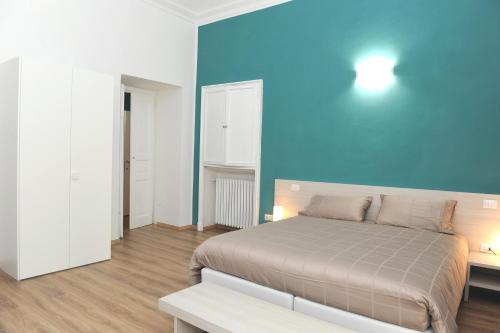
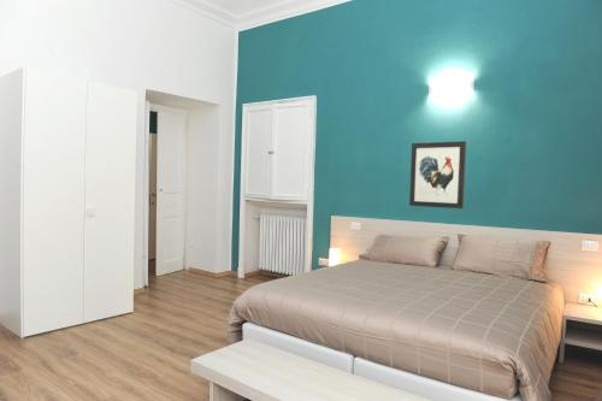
+ wall art [408,140,467,210]
